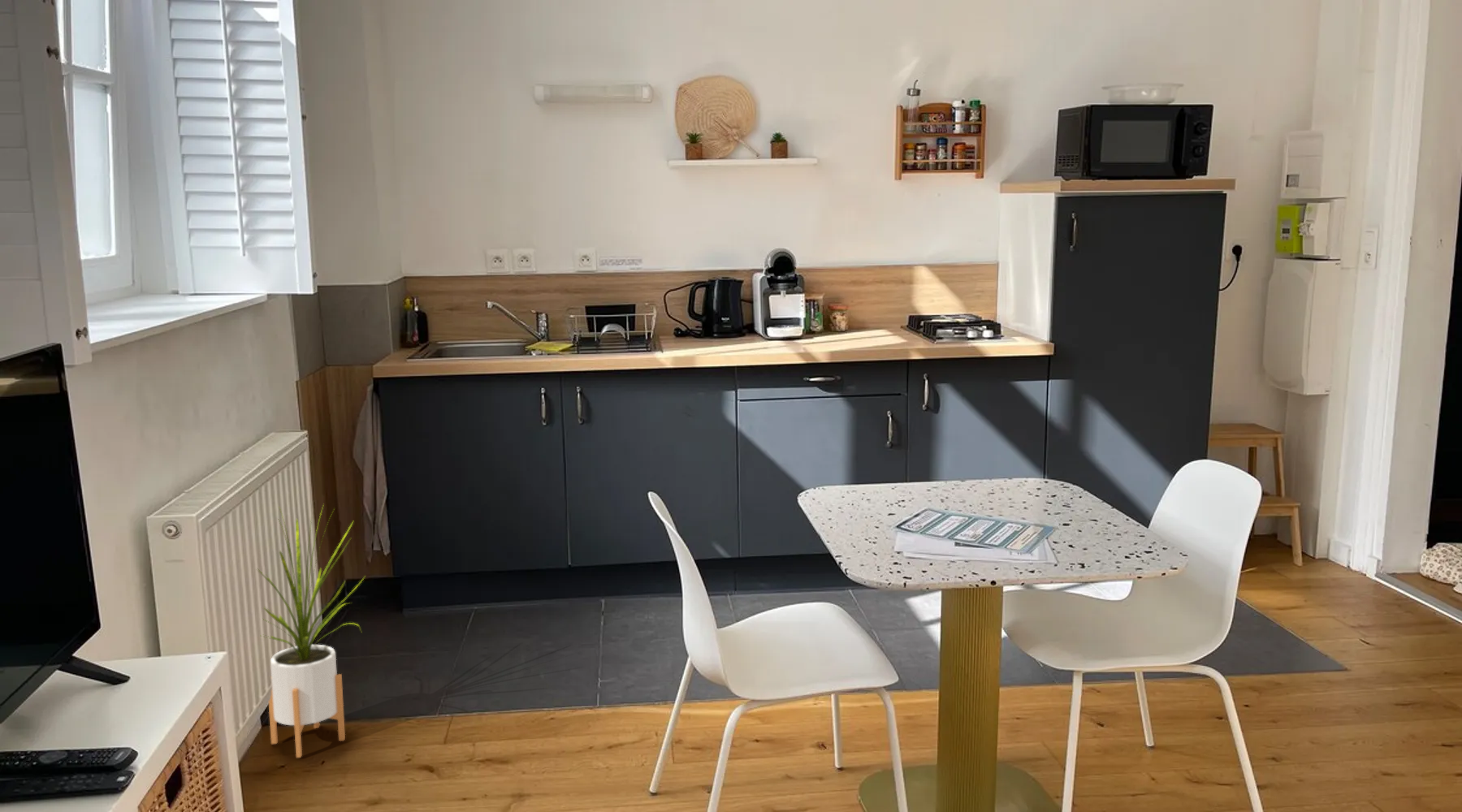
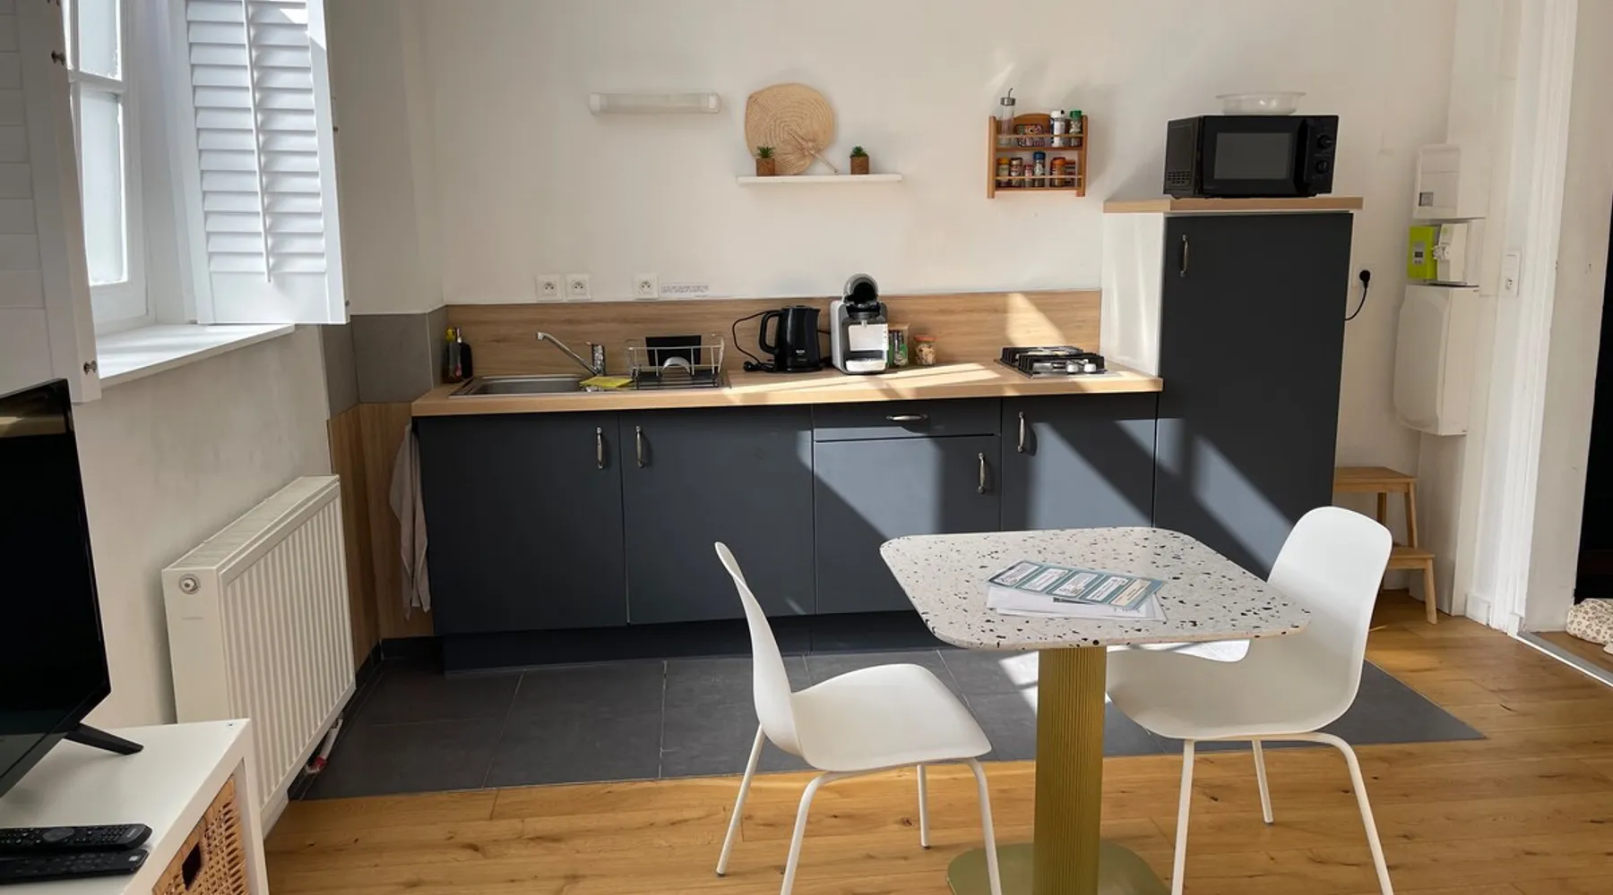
- house plant [257,503,366,758]
